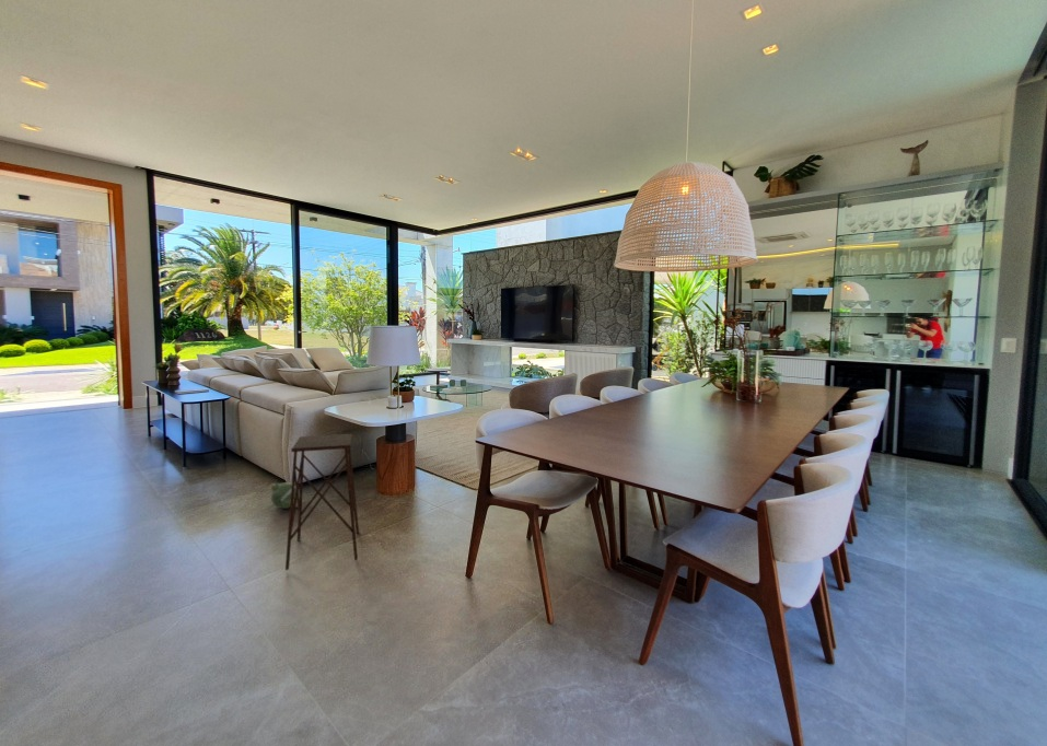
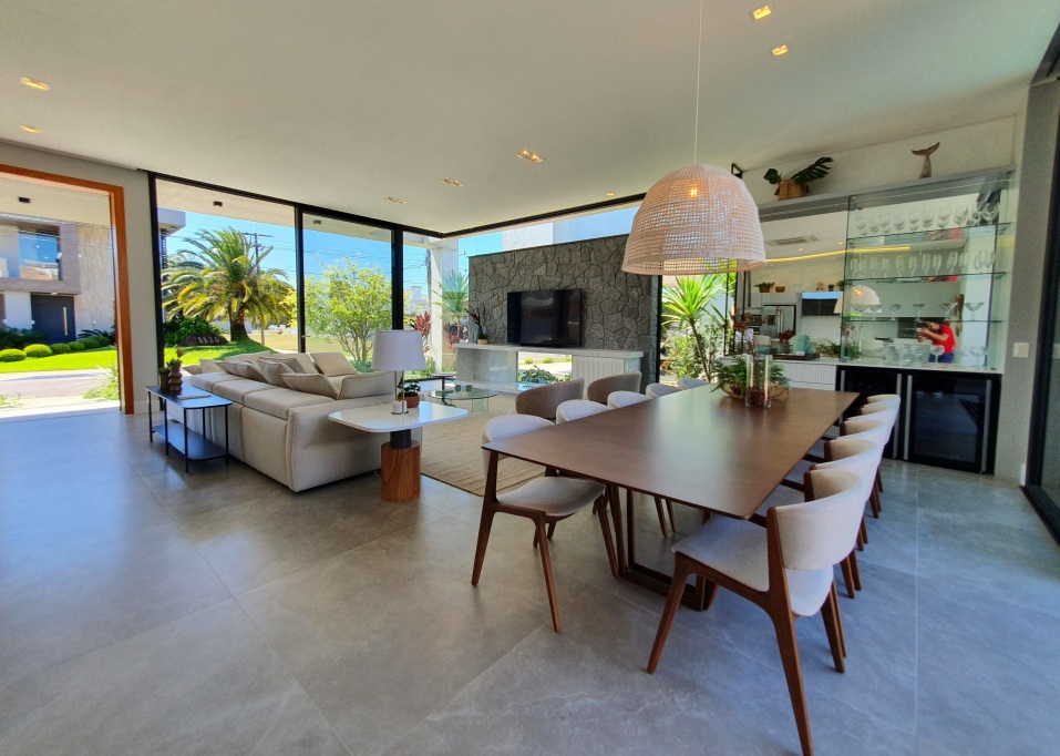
- side table [284,433,360,571]
- plush toy [270,481,298,510]
